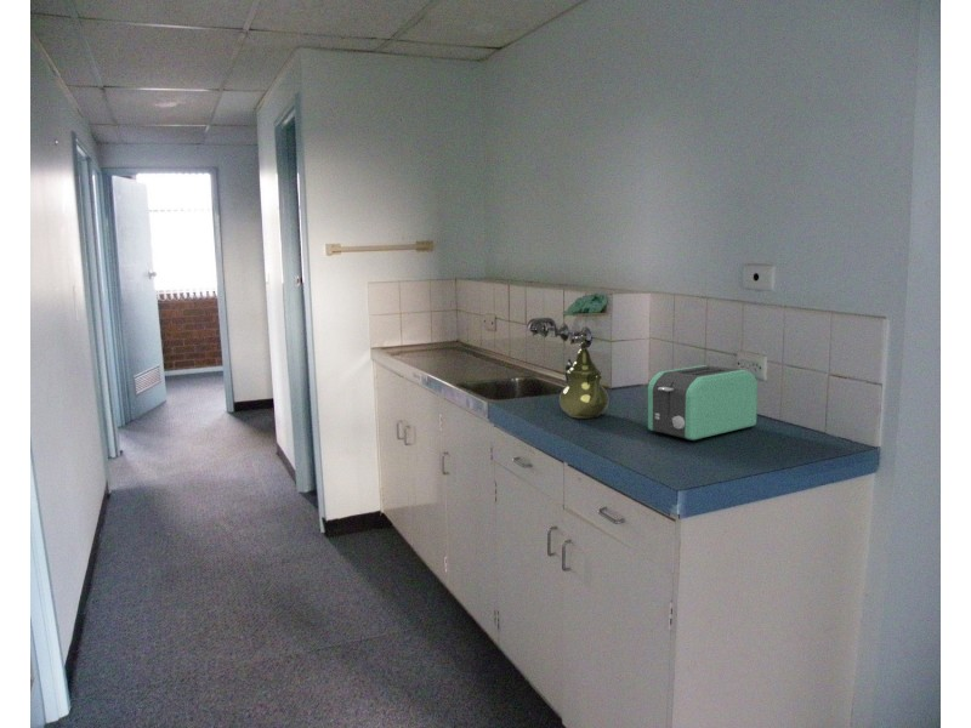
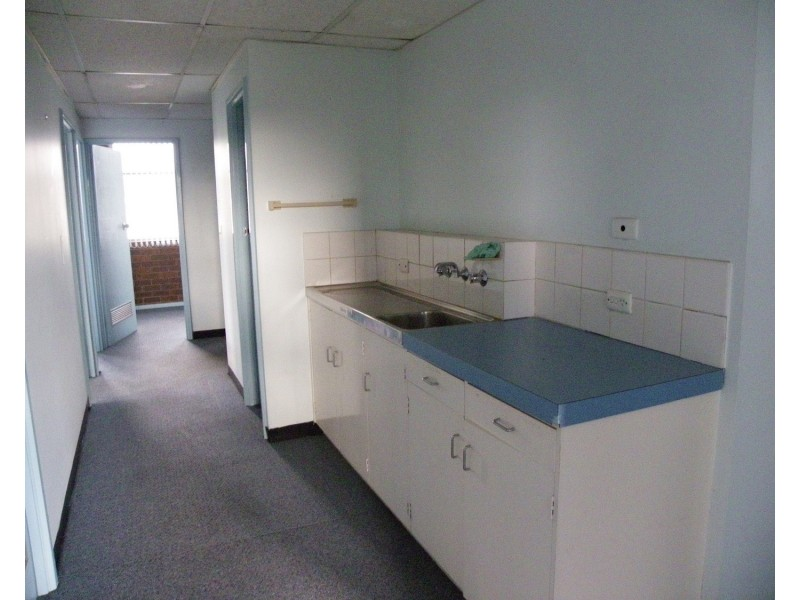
- teapot [558,334,611,420]
- toaster [647,364,759,442]
